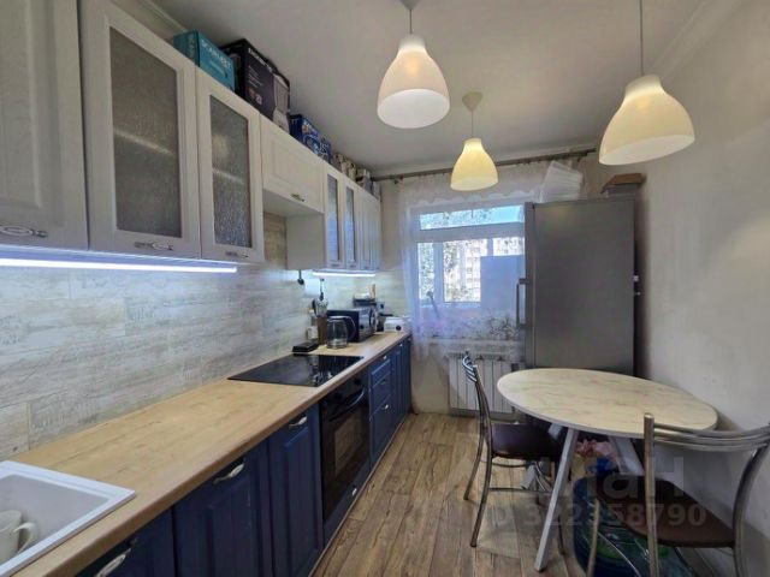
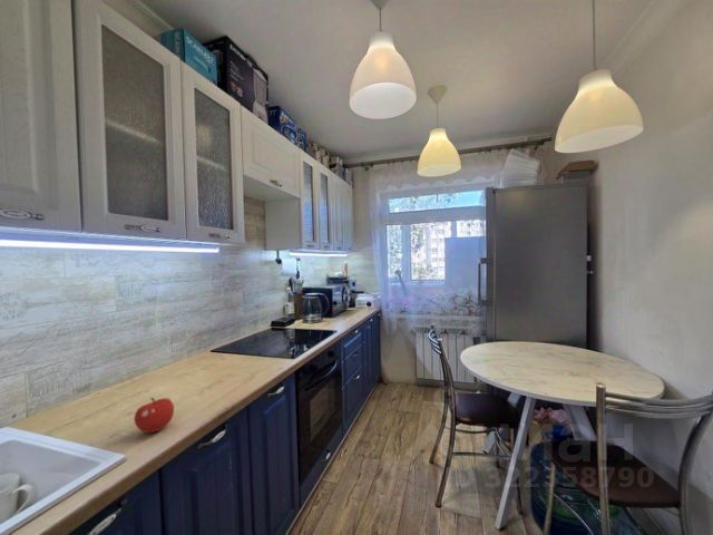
+ fruit [133,397,175,434]
